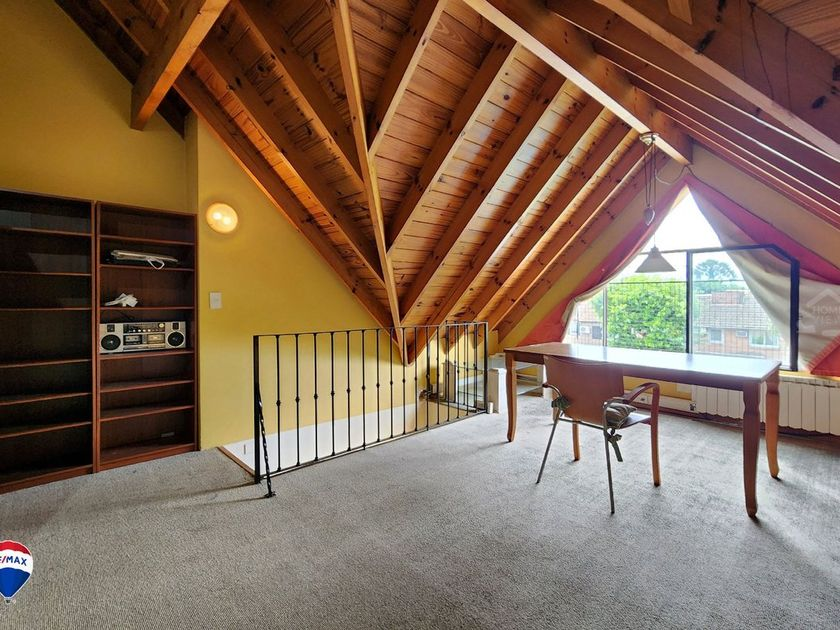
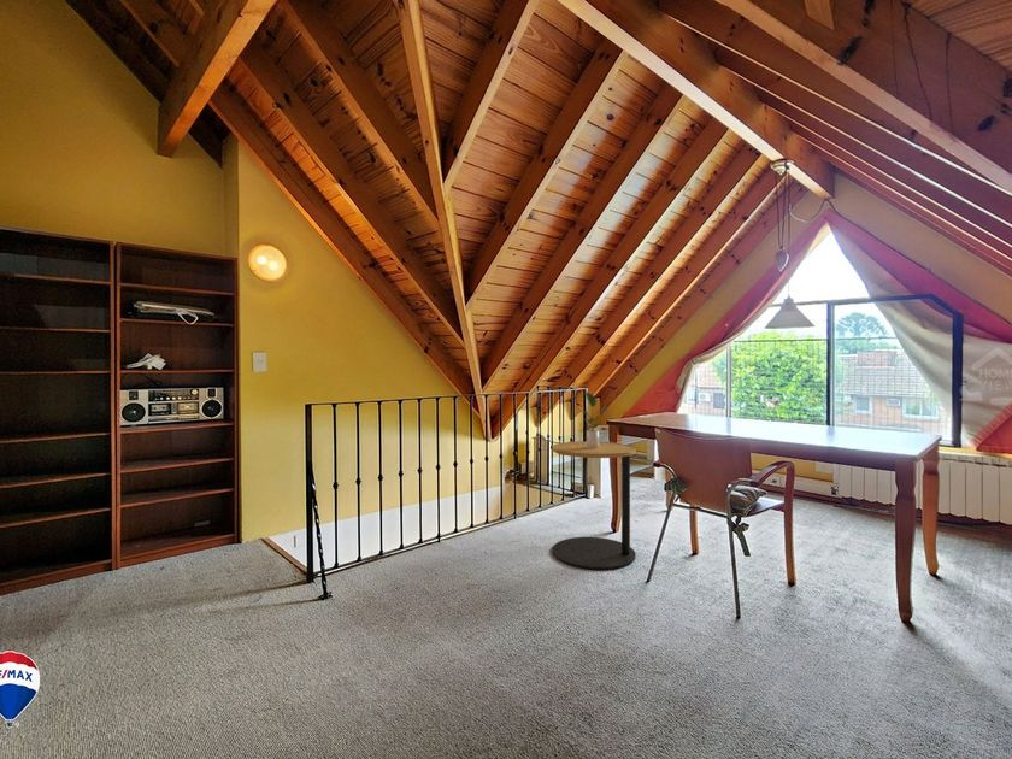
+ potted plant [578,390,608,448]
+ side table [551,440,637,570]
